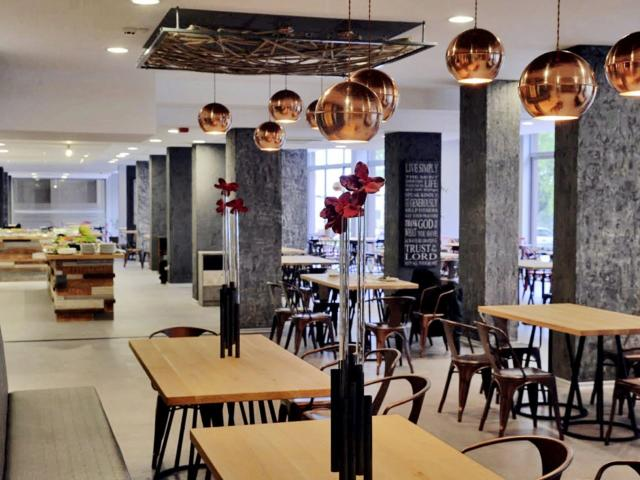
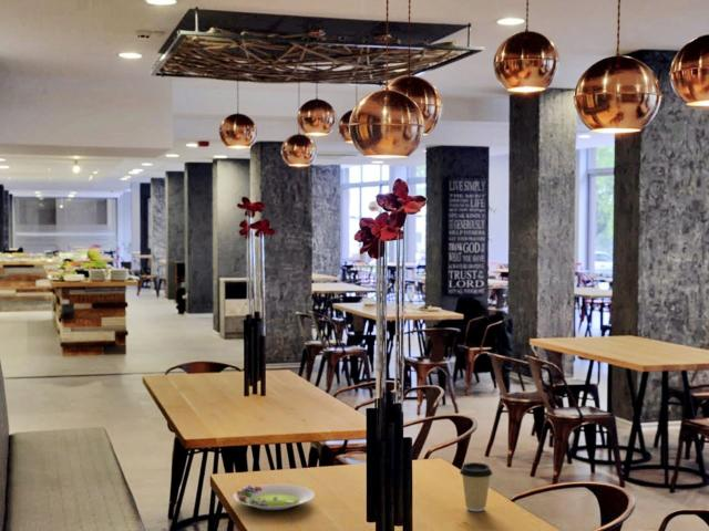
+ salad plate [232,483,316,511]
+ coffee cup [459,461,493,512]
